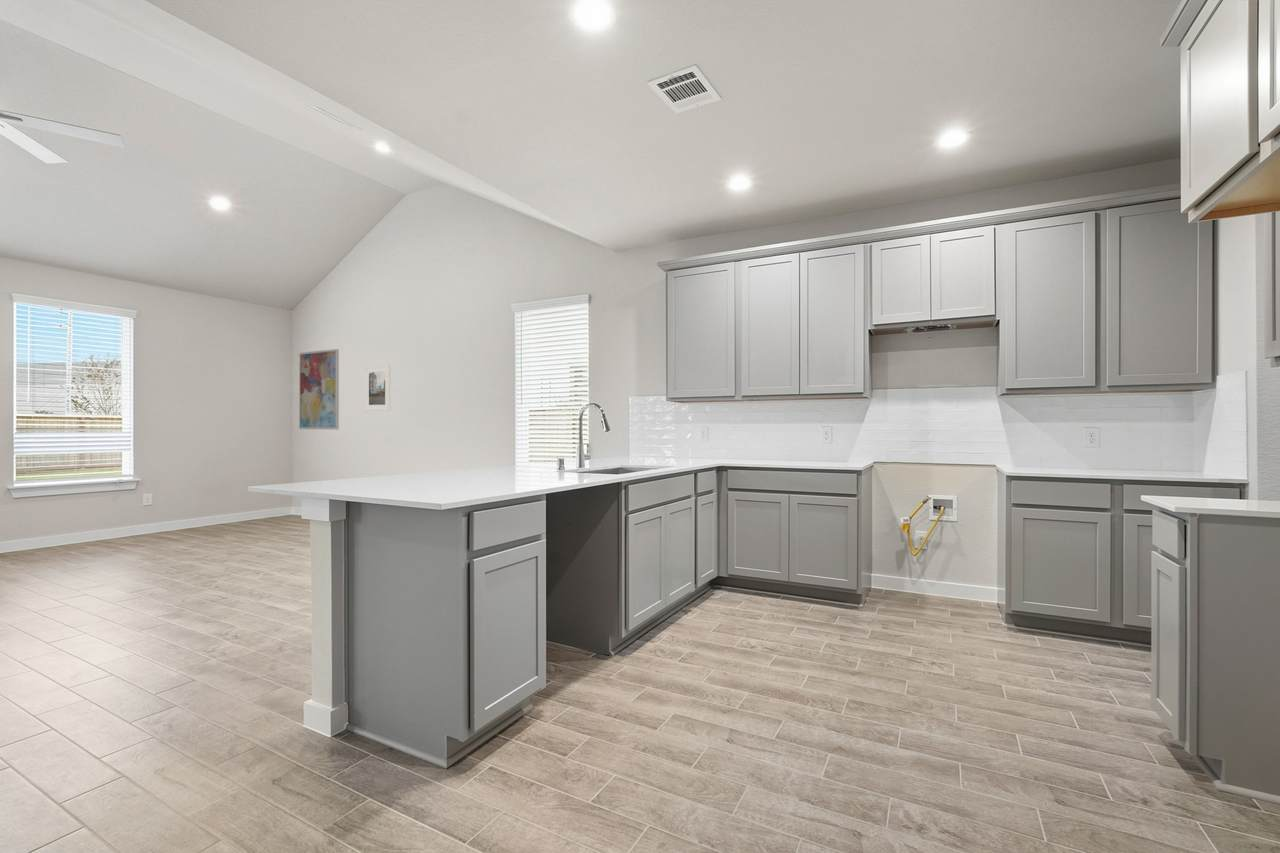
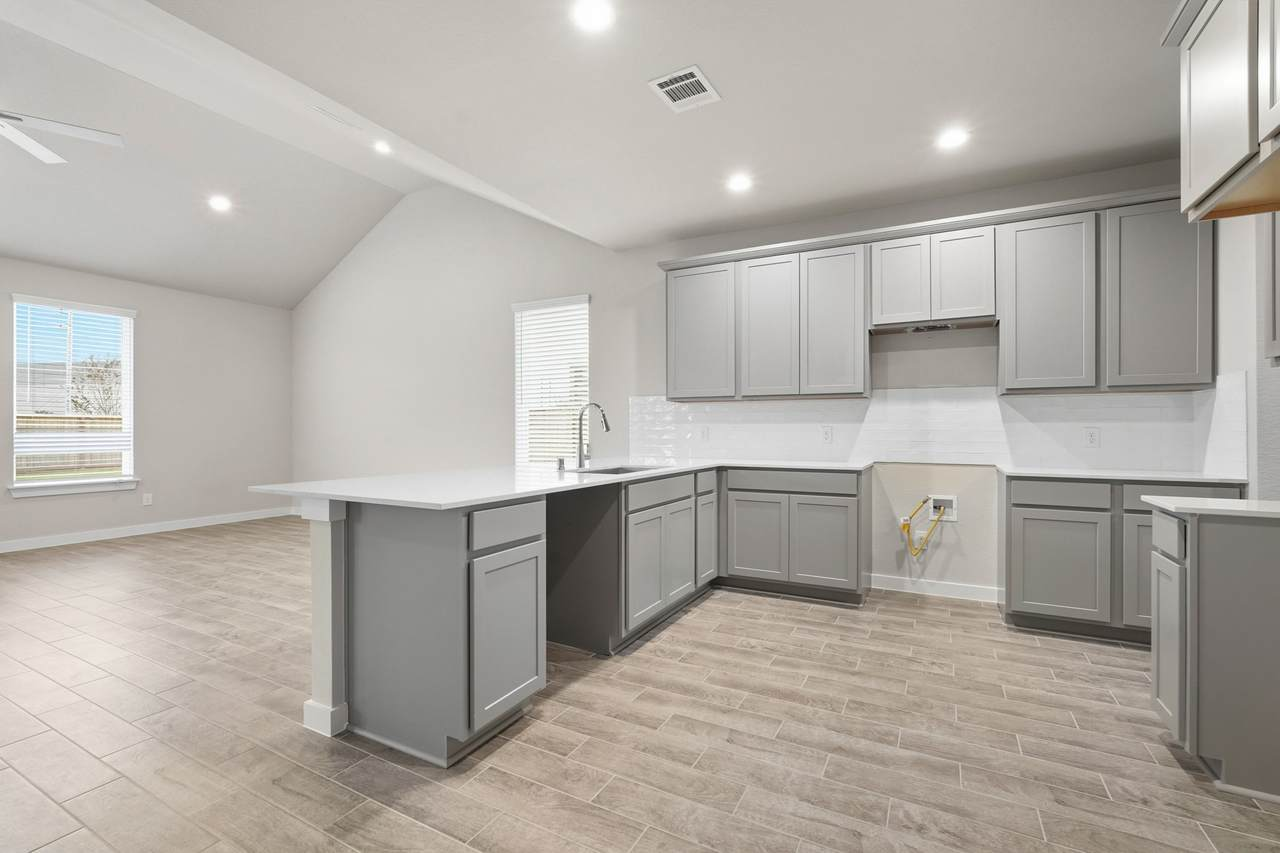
- wall art [298,348,340,431]
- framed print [364,364,391,412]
